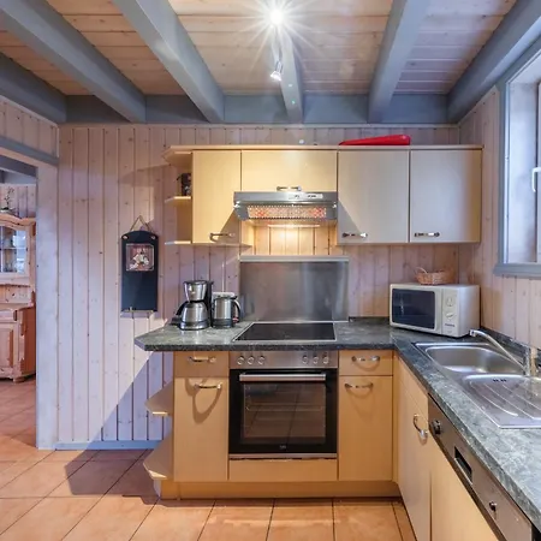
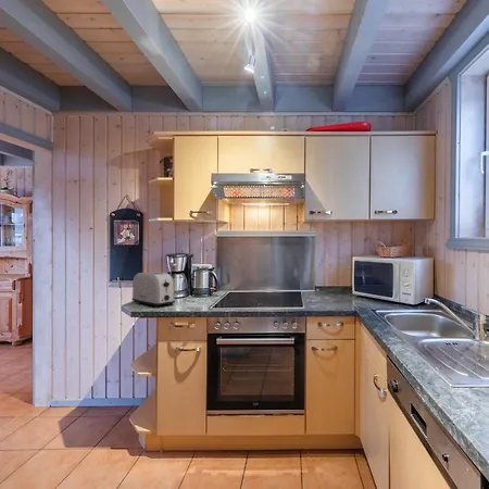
+ toaster [131,271,176,309]
